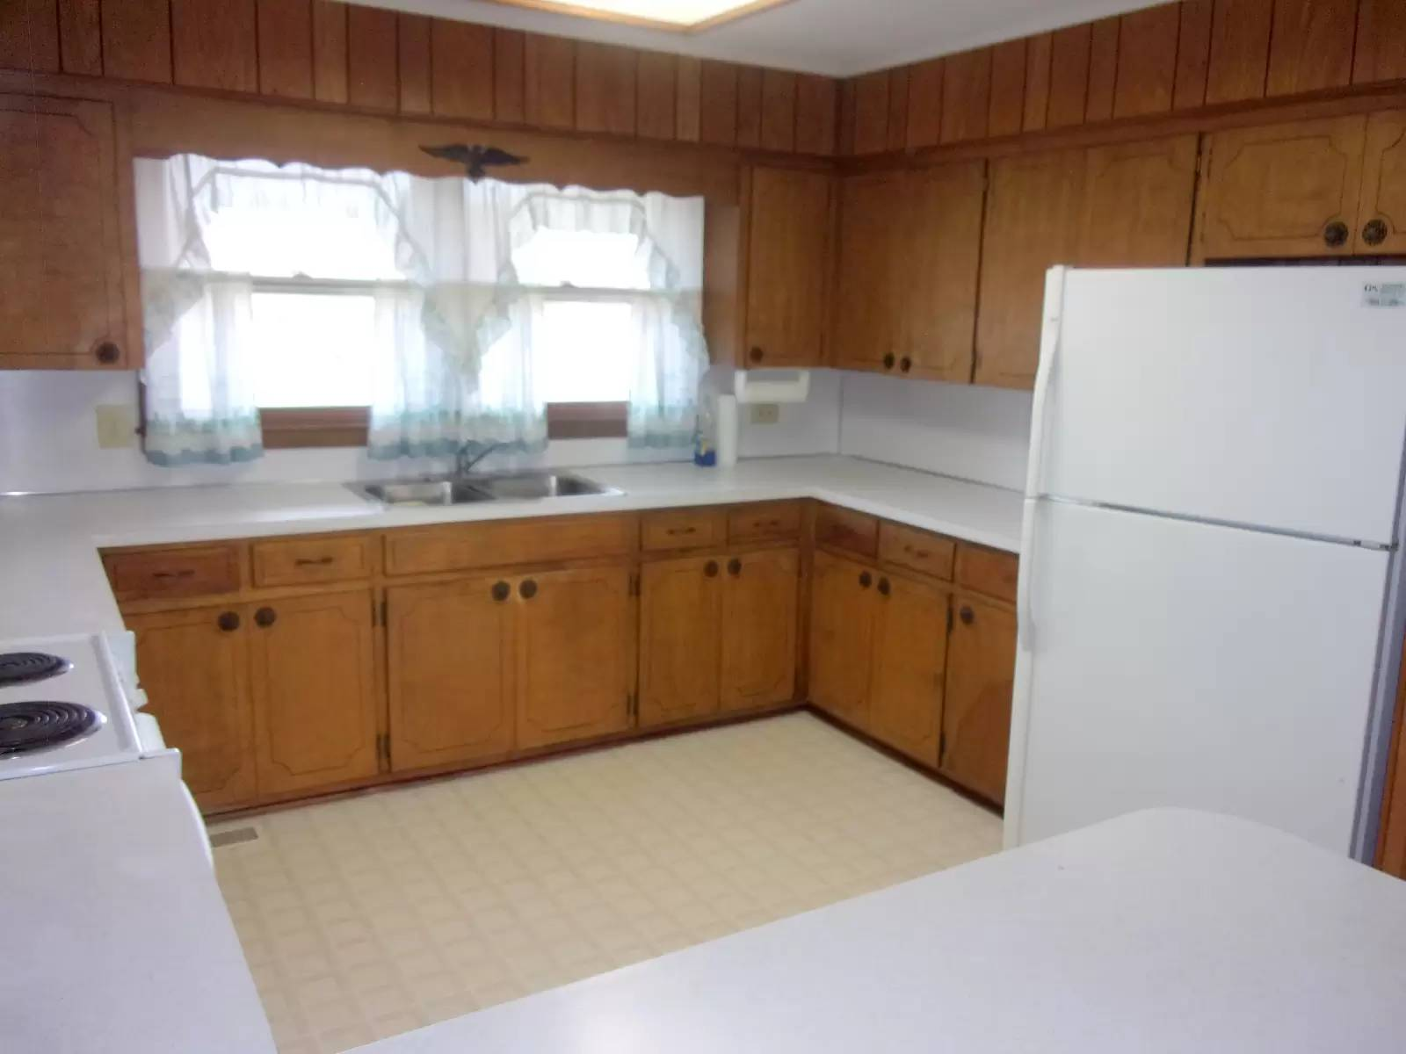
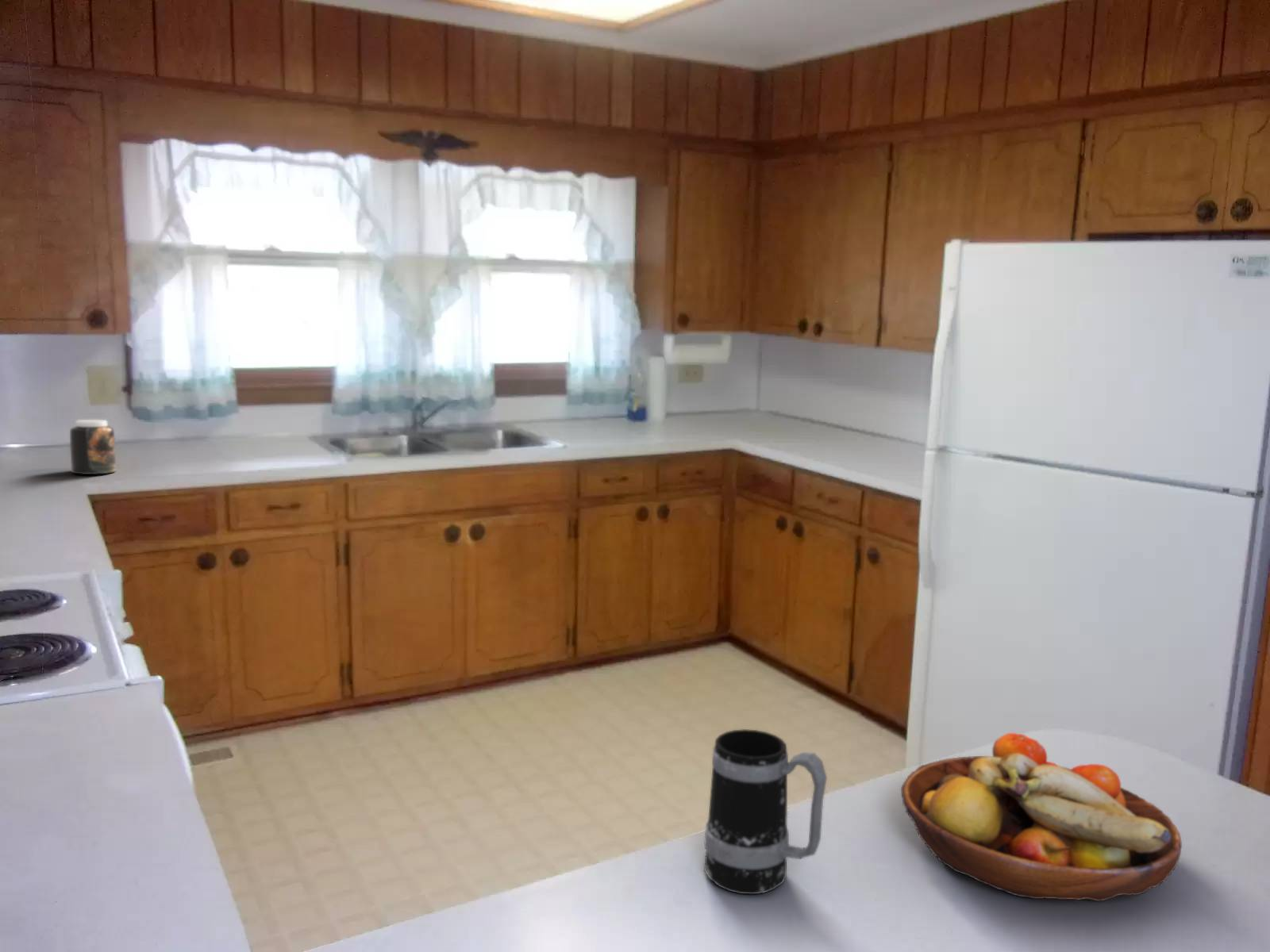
+ mug [703,728,828,896]
+ jar [69,419,117,475]
+ fruit bowl [900,732,1183,902]
